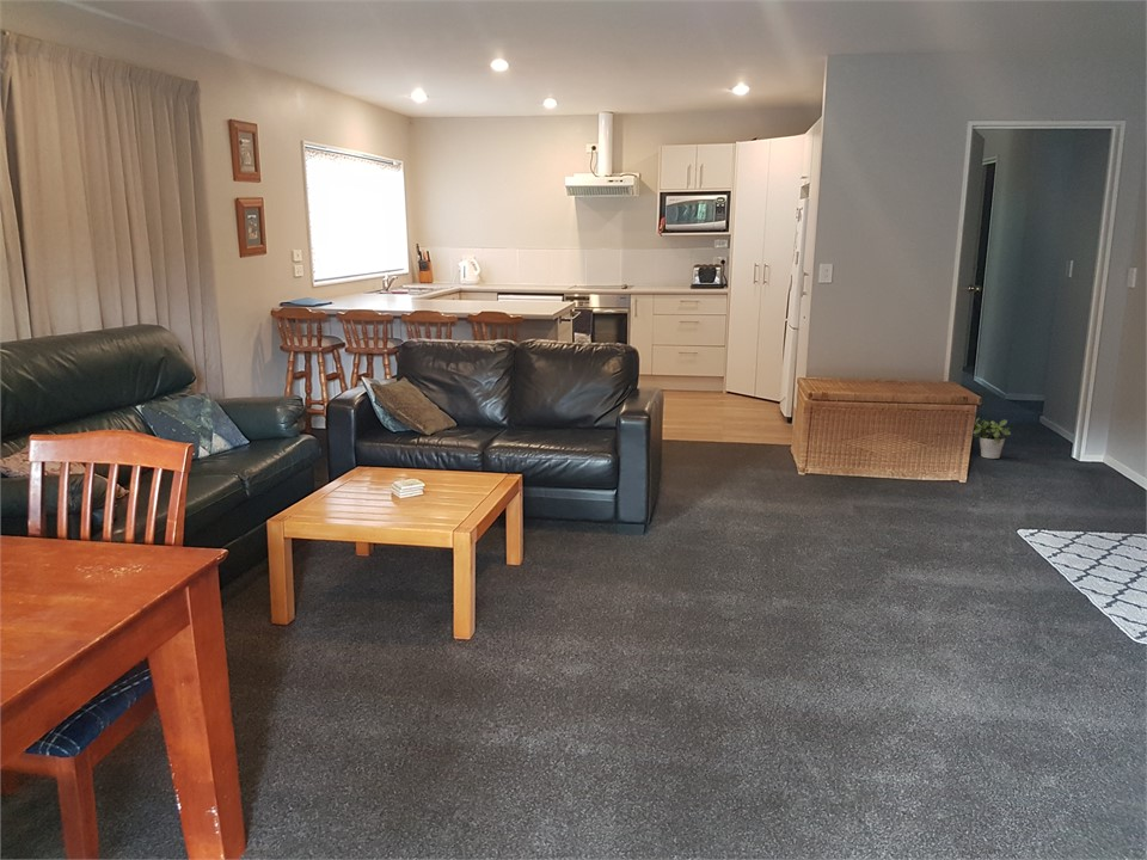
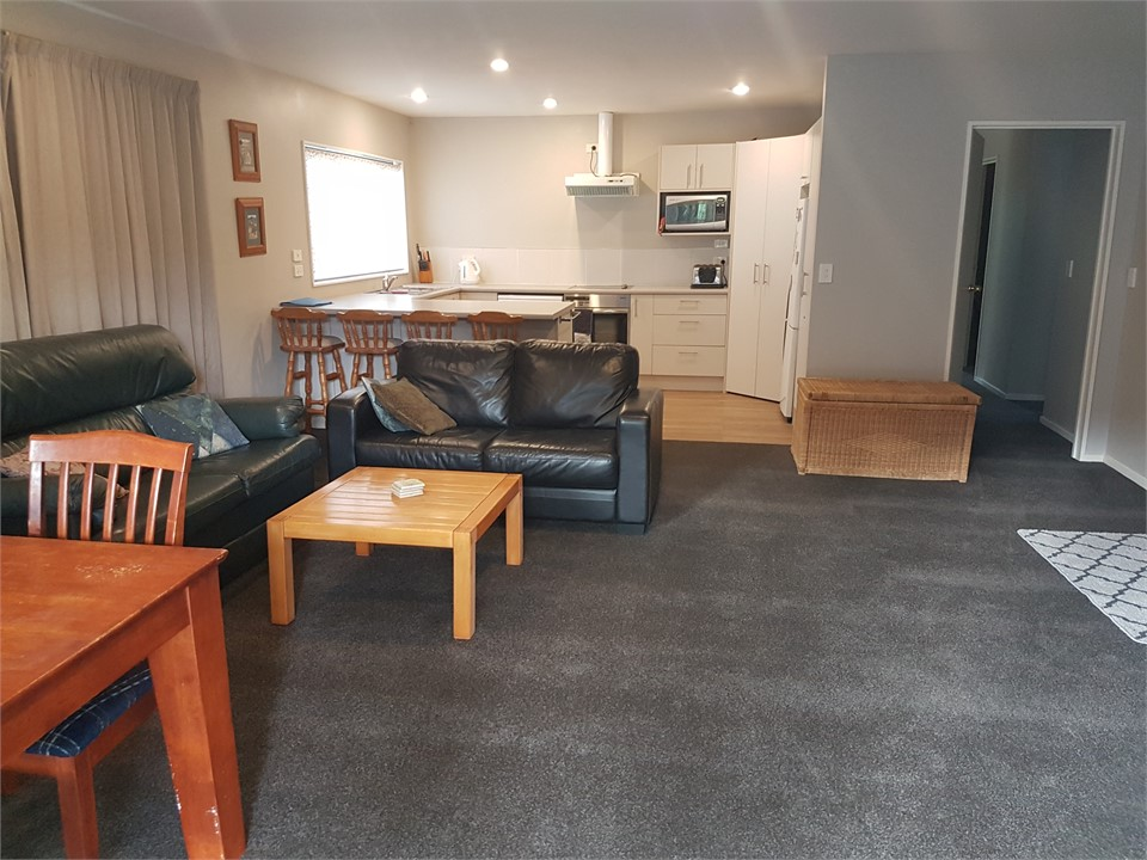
- potted plant [971,417,1012,460]
